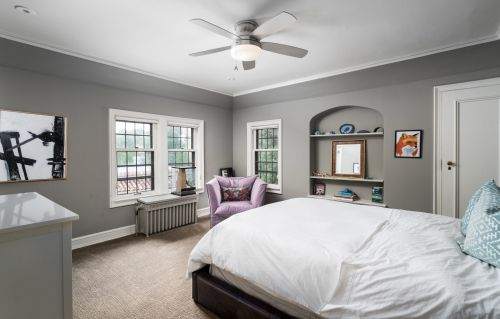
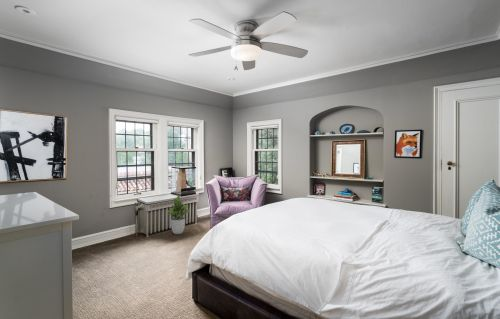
+ potted plant [164,194,191,235]
